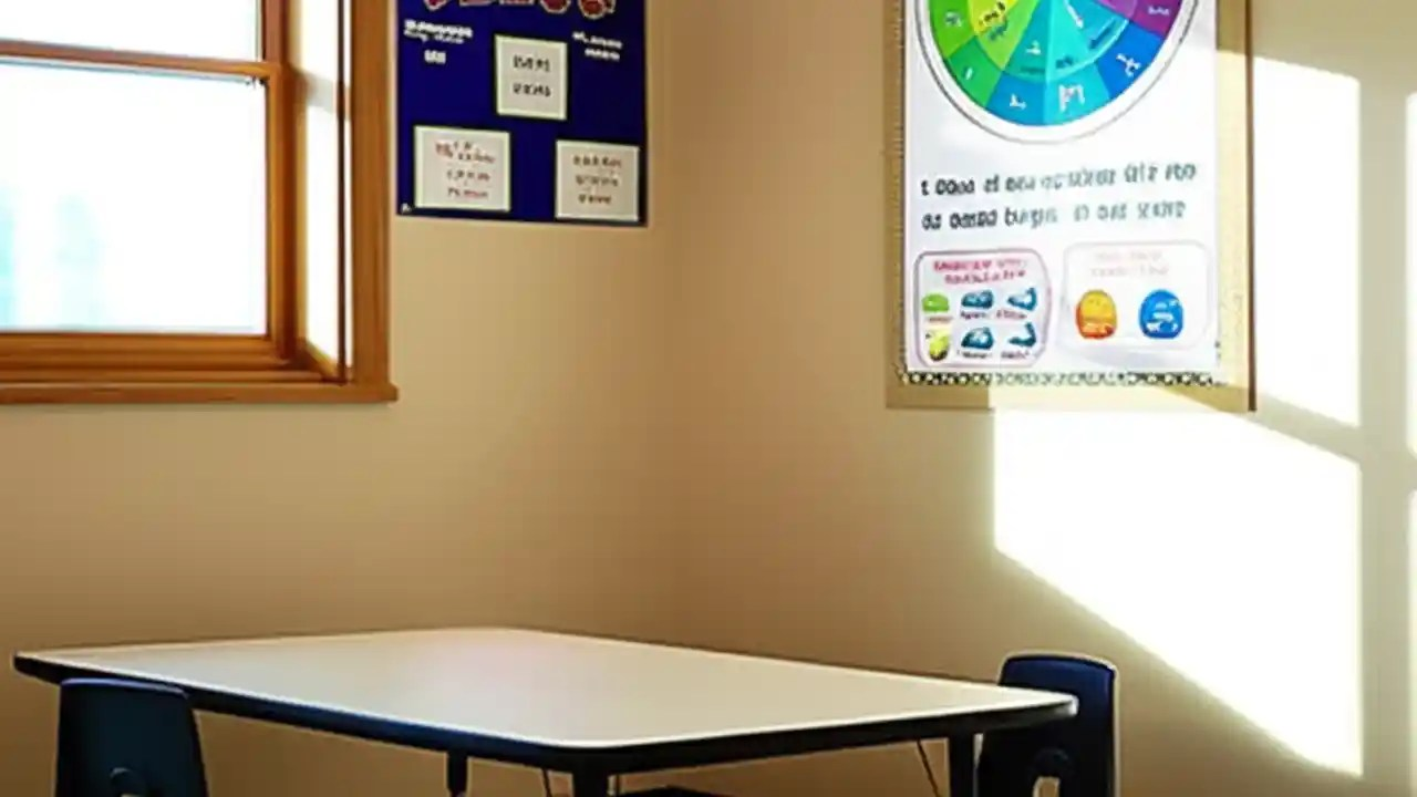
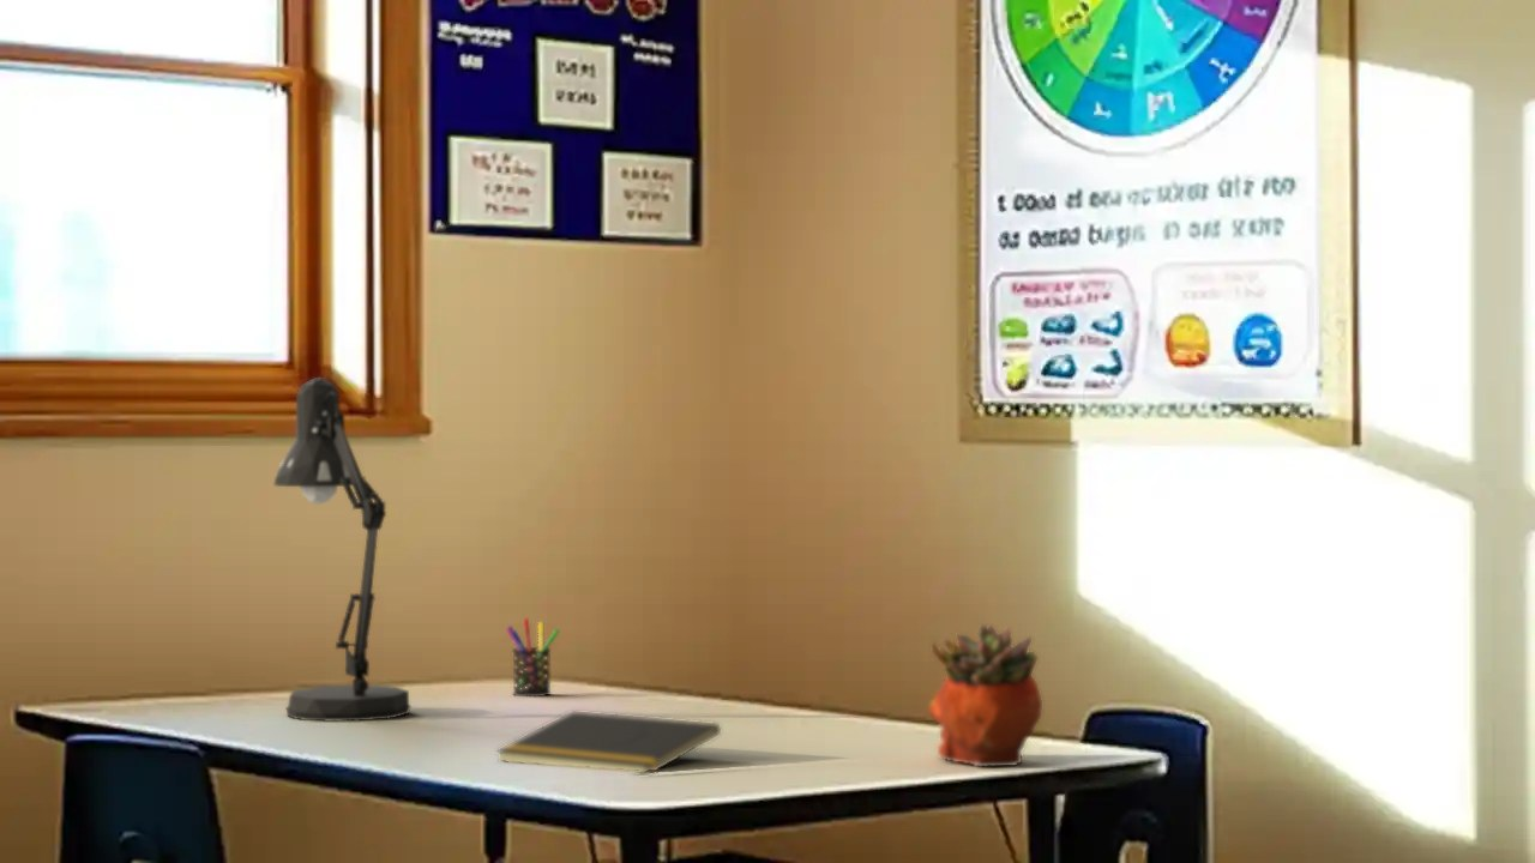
+ notepad [495,710,722,777]
+ pen holder [505,617,561,698]
+ desk lamp [272,376,413,722]
+ succulent planter [927,623,1043,767]
